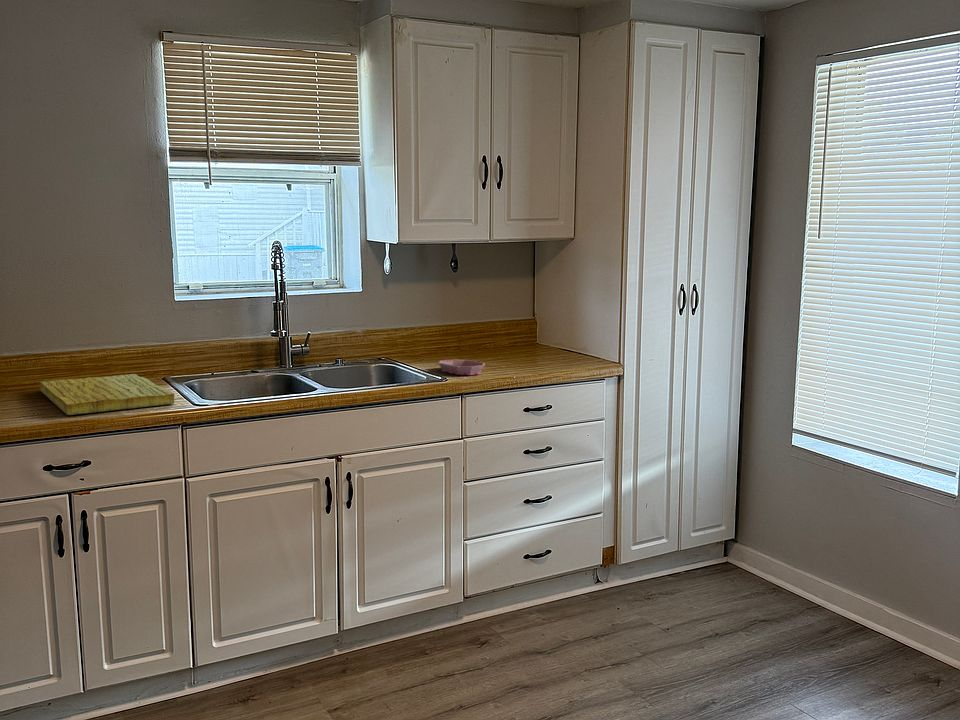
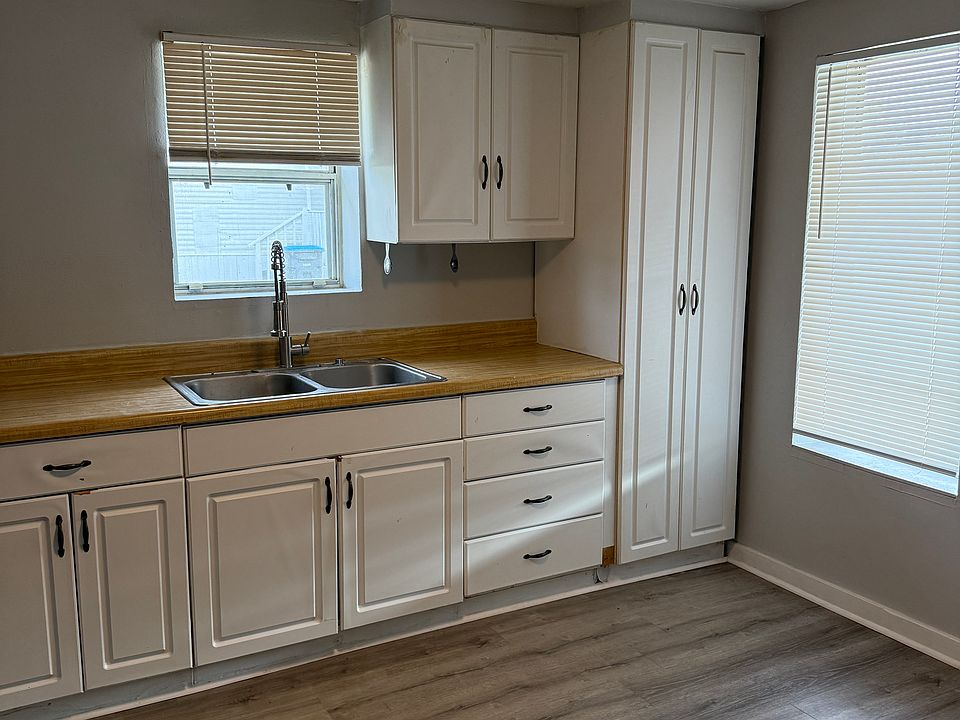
- cutting board [38,373,175,416]
- bowl [437,358,486,376]
